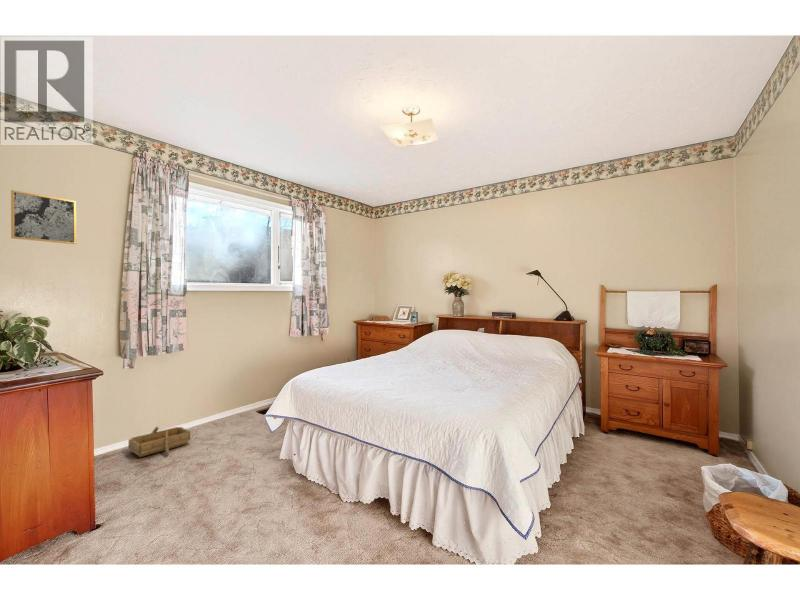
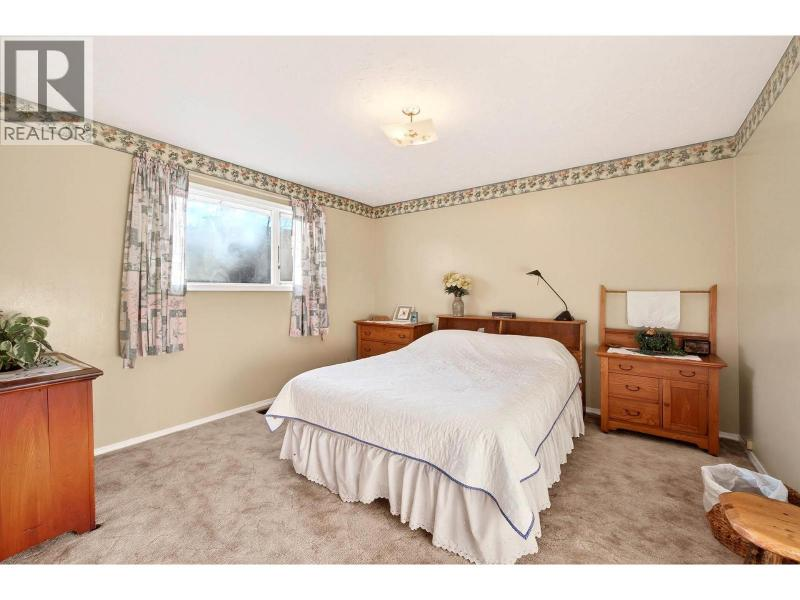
- wall art [10,189,77,245]
- wooden boat [127,425,191,458]
